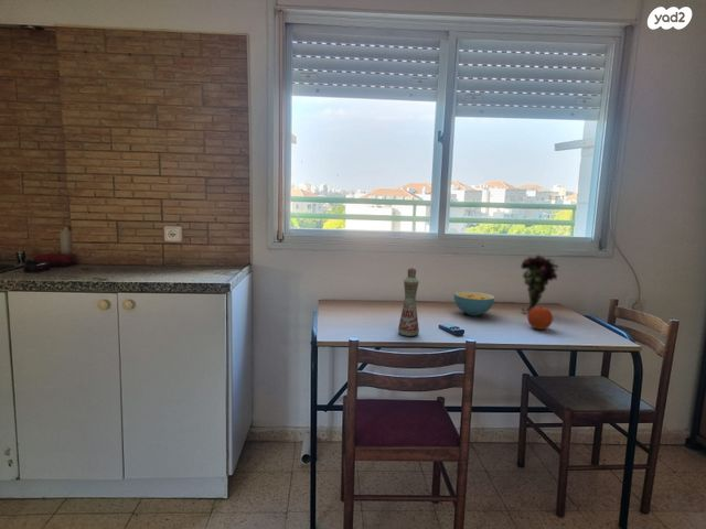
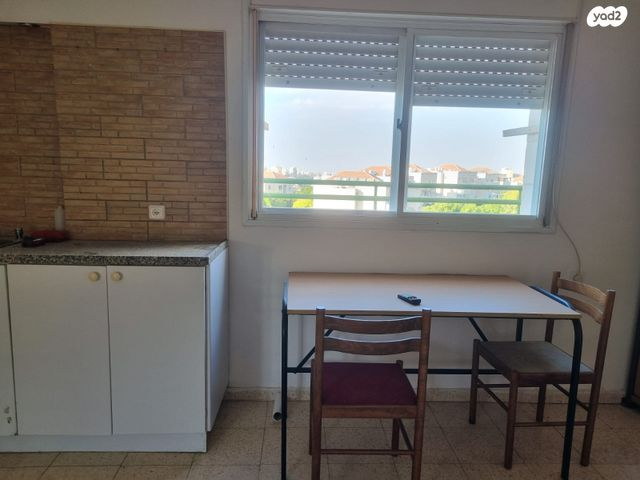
- bottle [397,267,420,337]
- fruit [526,305,554,331]
- flower [520,253,560,313]
- cereal bowl [453,290,495,316]
